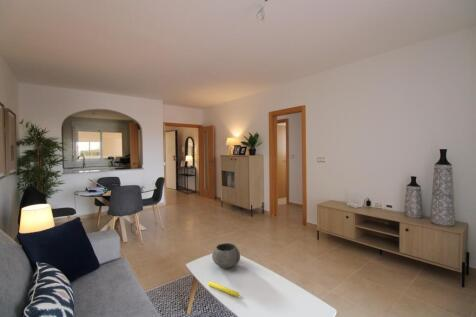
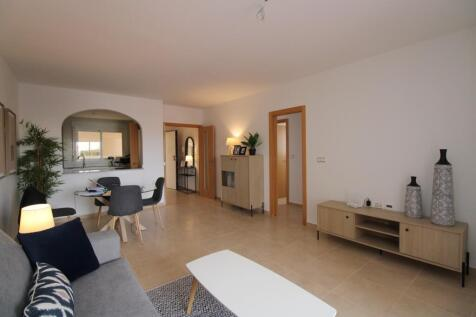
- bowl [211,242,241,269]
- candle [208,280,241,298]
